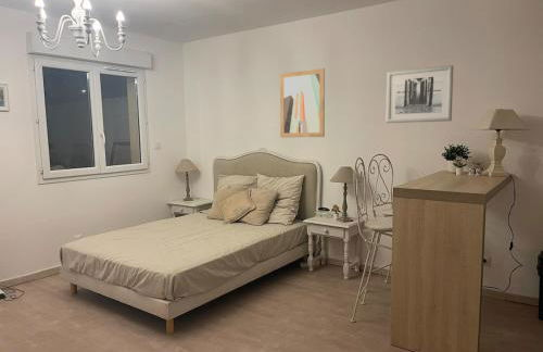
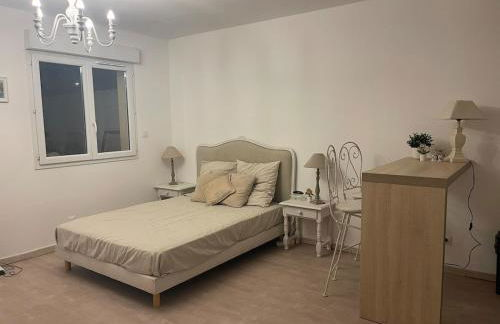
- wall art [279,67,326,138]
- wall art [386,64,454,124]
